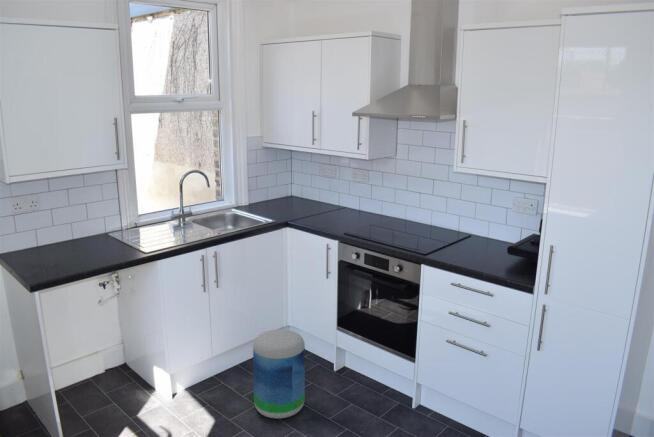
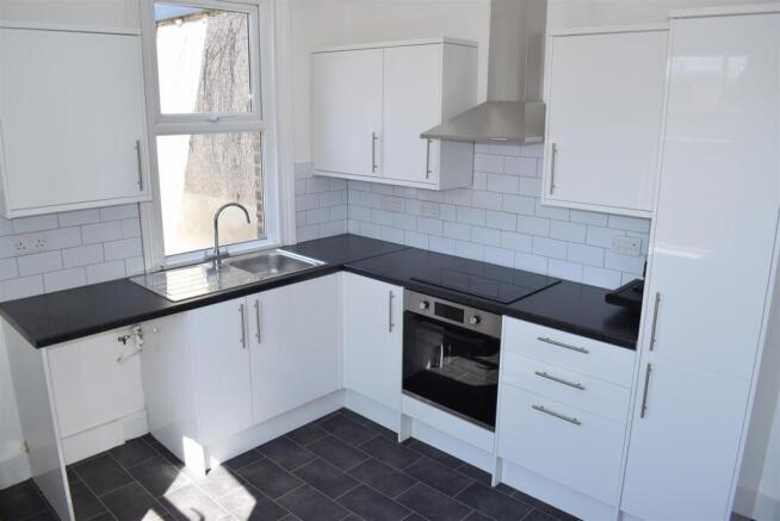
- stool [252,328,306,419]
